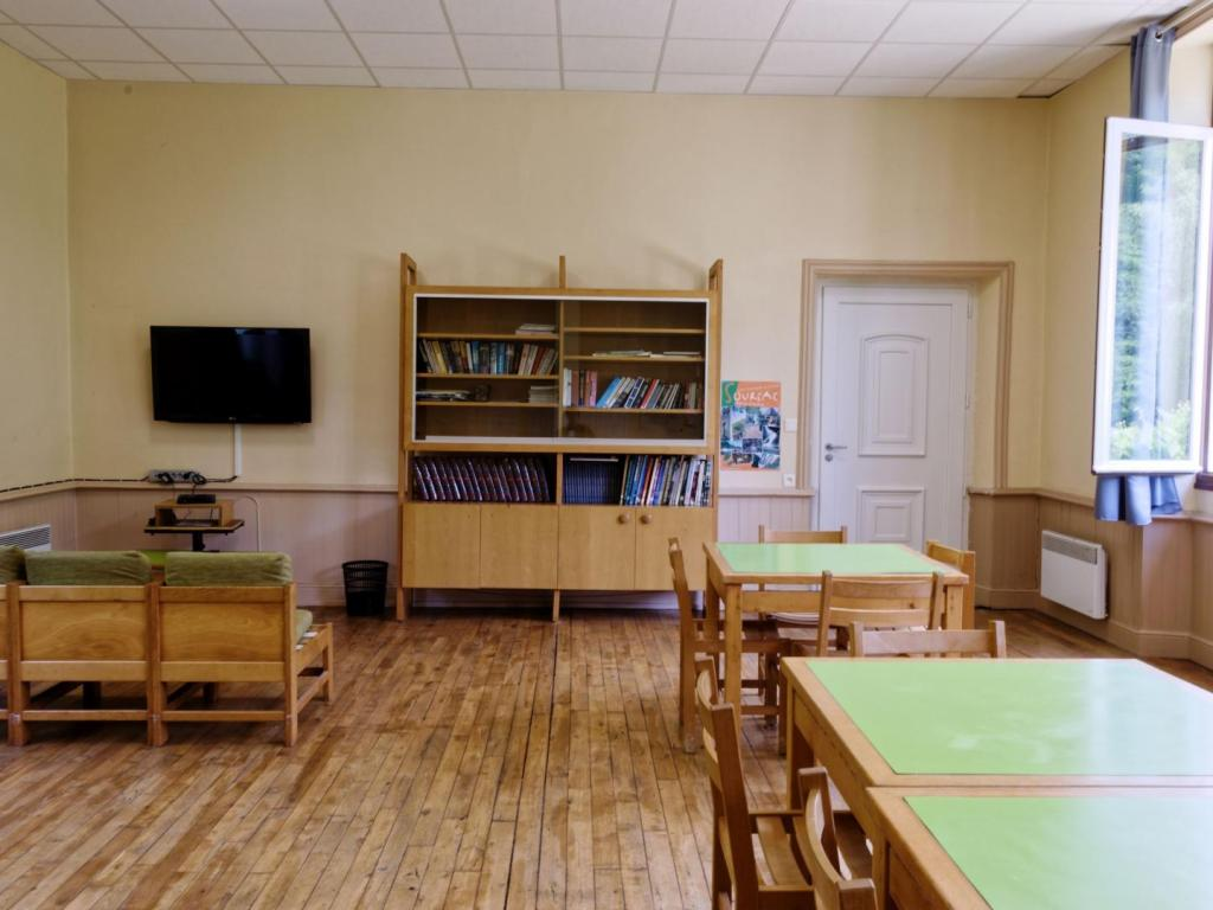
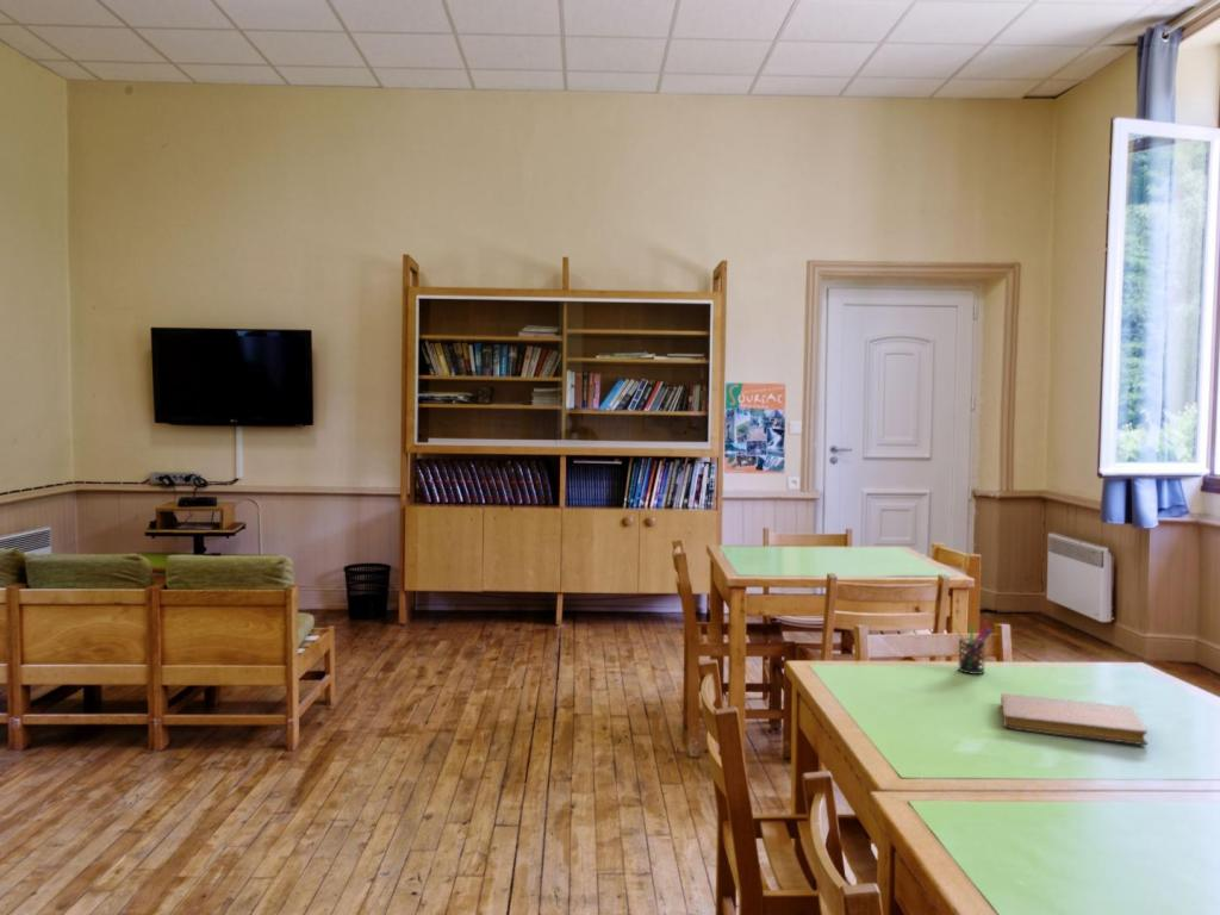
+ pen holder [952,620,994,676]
+ notebook [1000,692,1149,746]
